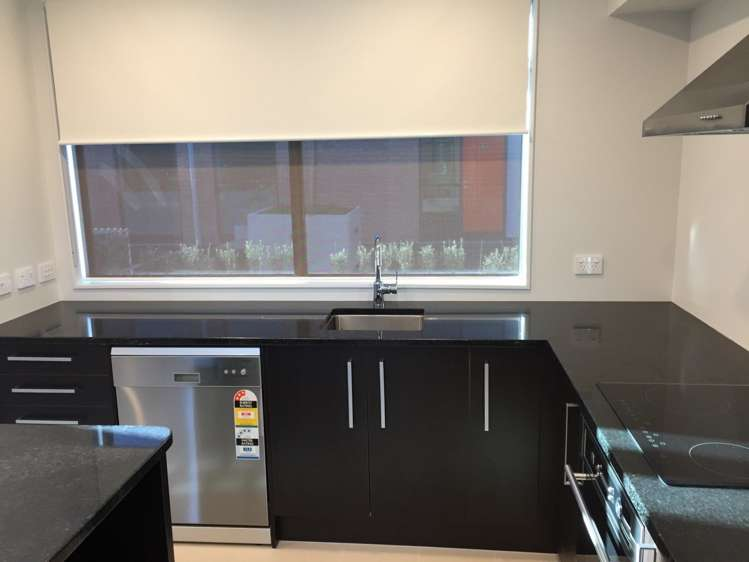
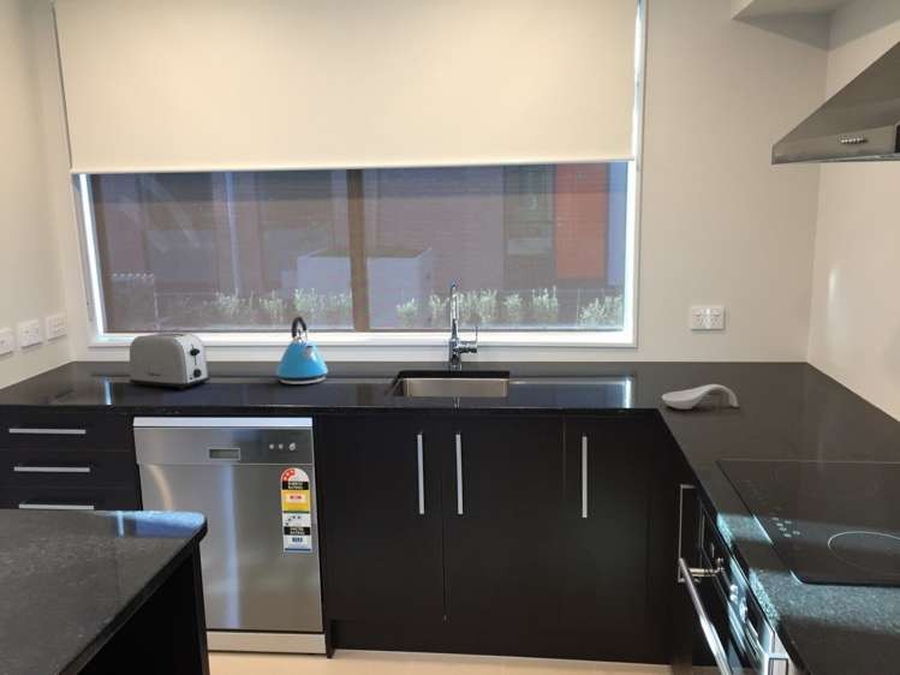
+ spoon rest [661,383,739,411]
+ toaster [129,331,210,390]
+ kettle [275,315,329,386]
